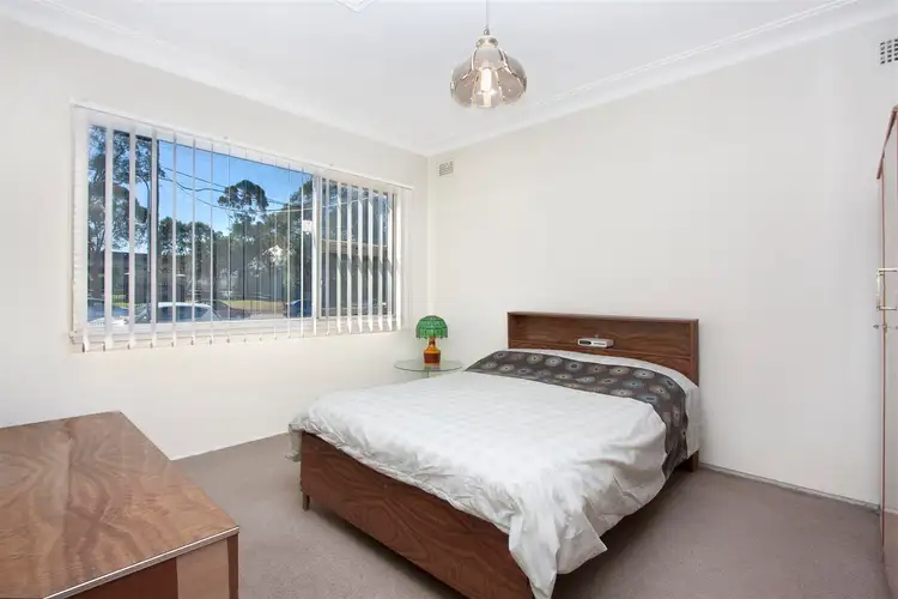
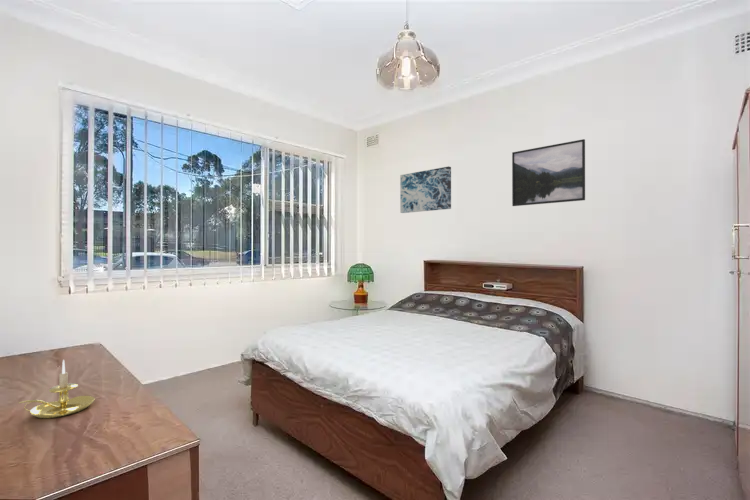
+ wall art [399,165,452,214]
+ candle holder [18,359,96,419]
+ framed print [511,138,586,207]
